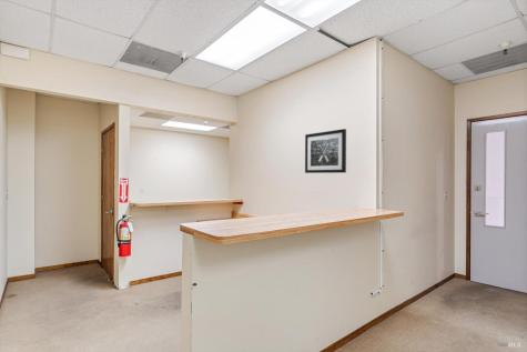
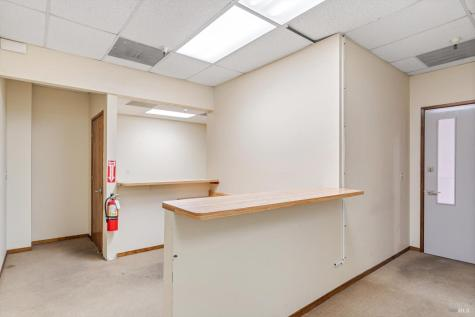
- wall art [304,128,347,174]
